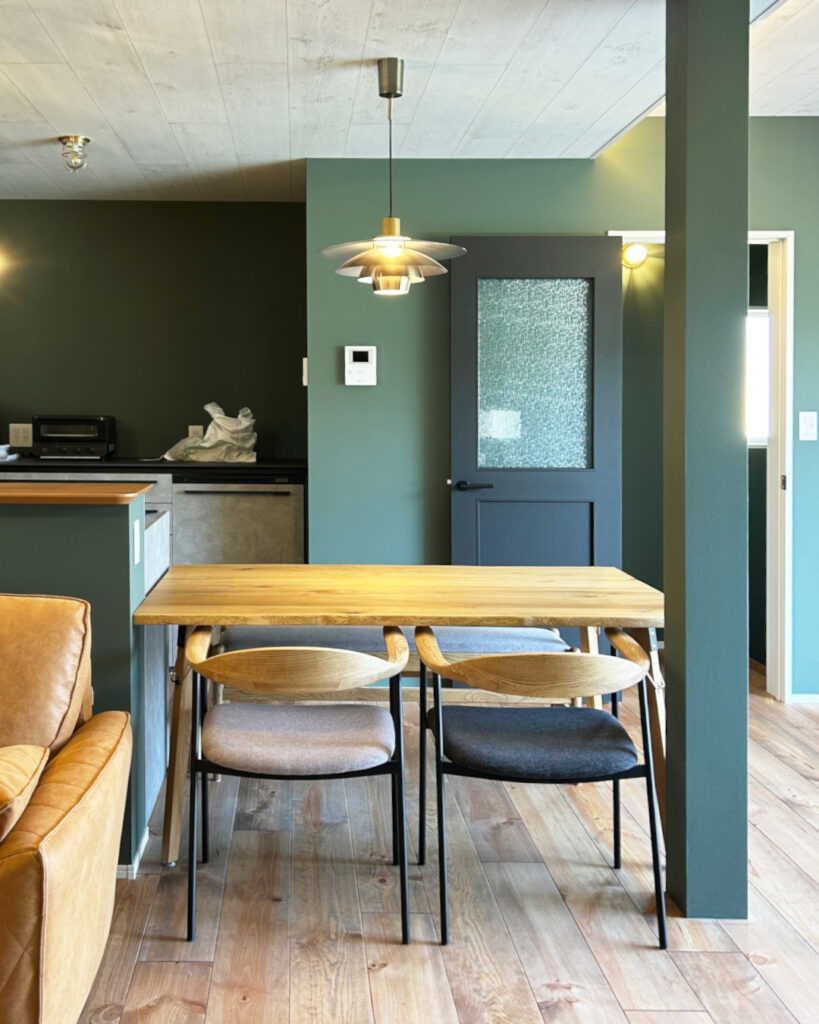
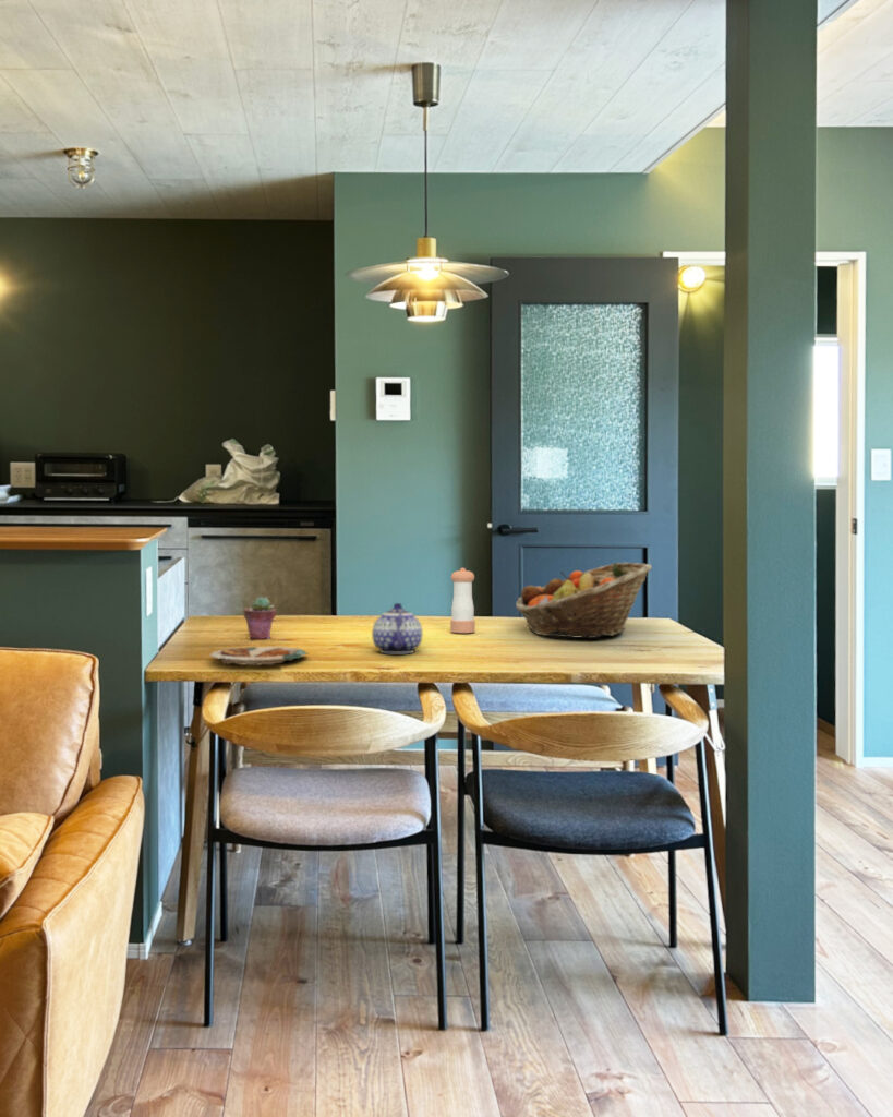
+ pepper shaker [449,567,476,634]
+ potted succulent [243,596,277,640]
+ plate [209,646,310,666]
+ fruit basket [515,562,653,639]
+ teapot [371,602,423,654]
